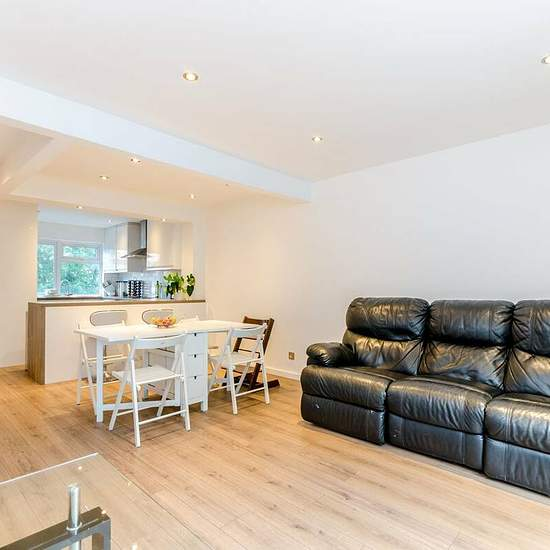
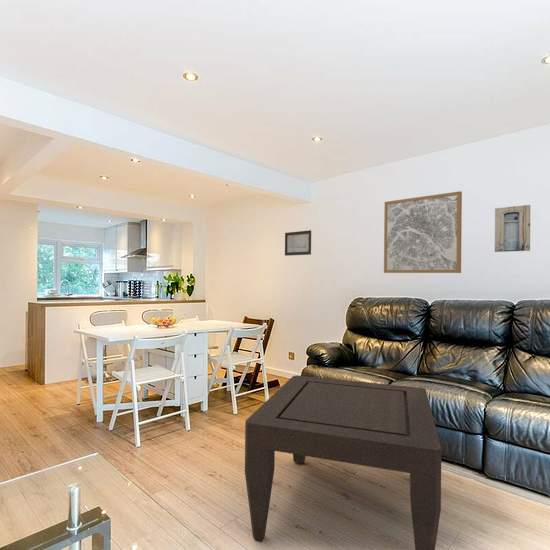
+ wall art [494,204,531,253]
+ wall art [284,229,312,257]
+ coffee table [244,375,442,550]
+ wall art [383,190,463,274]
